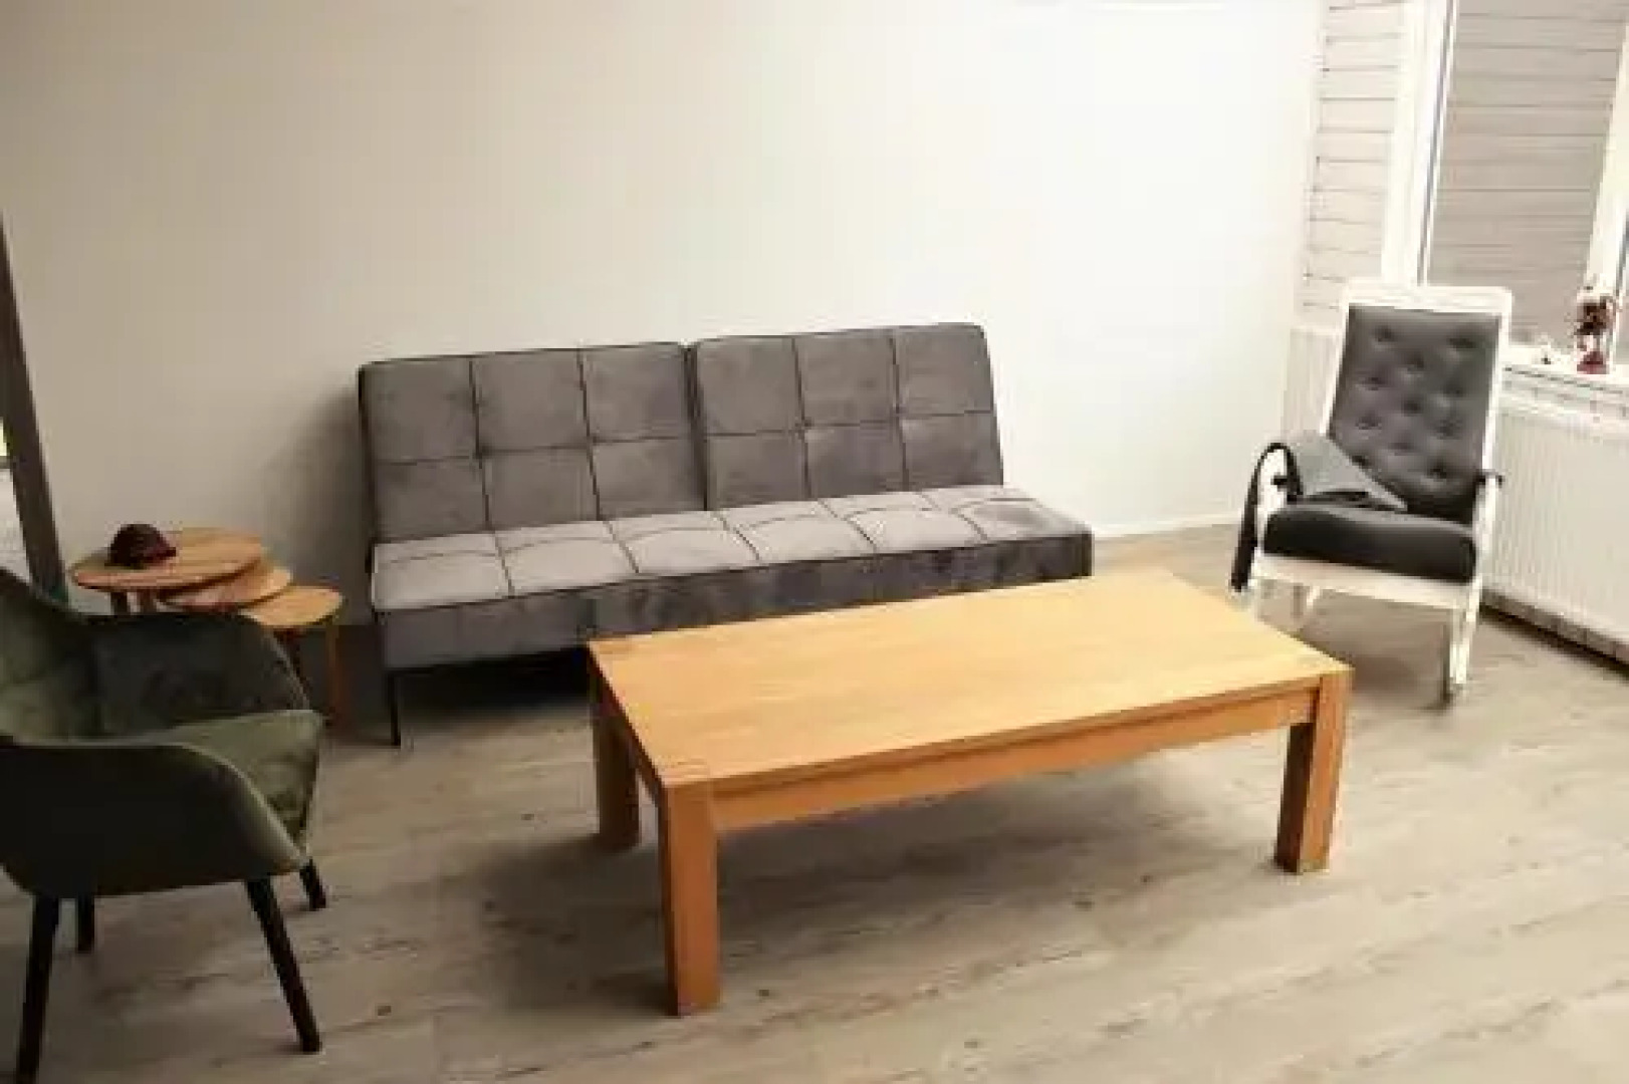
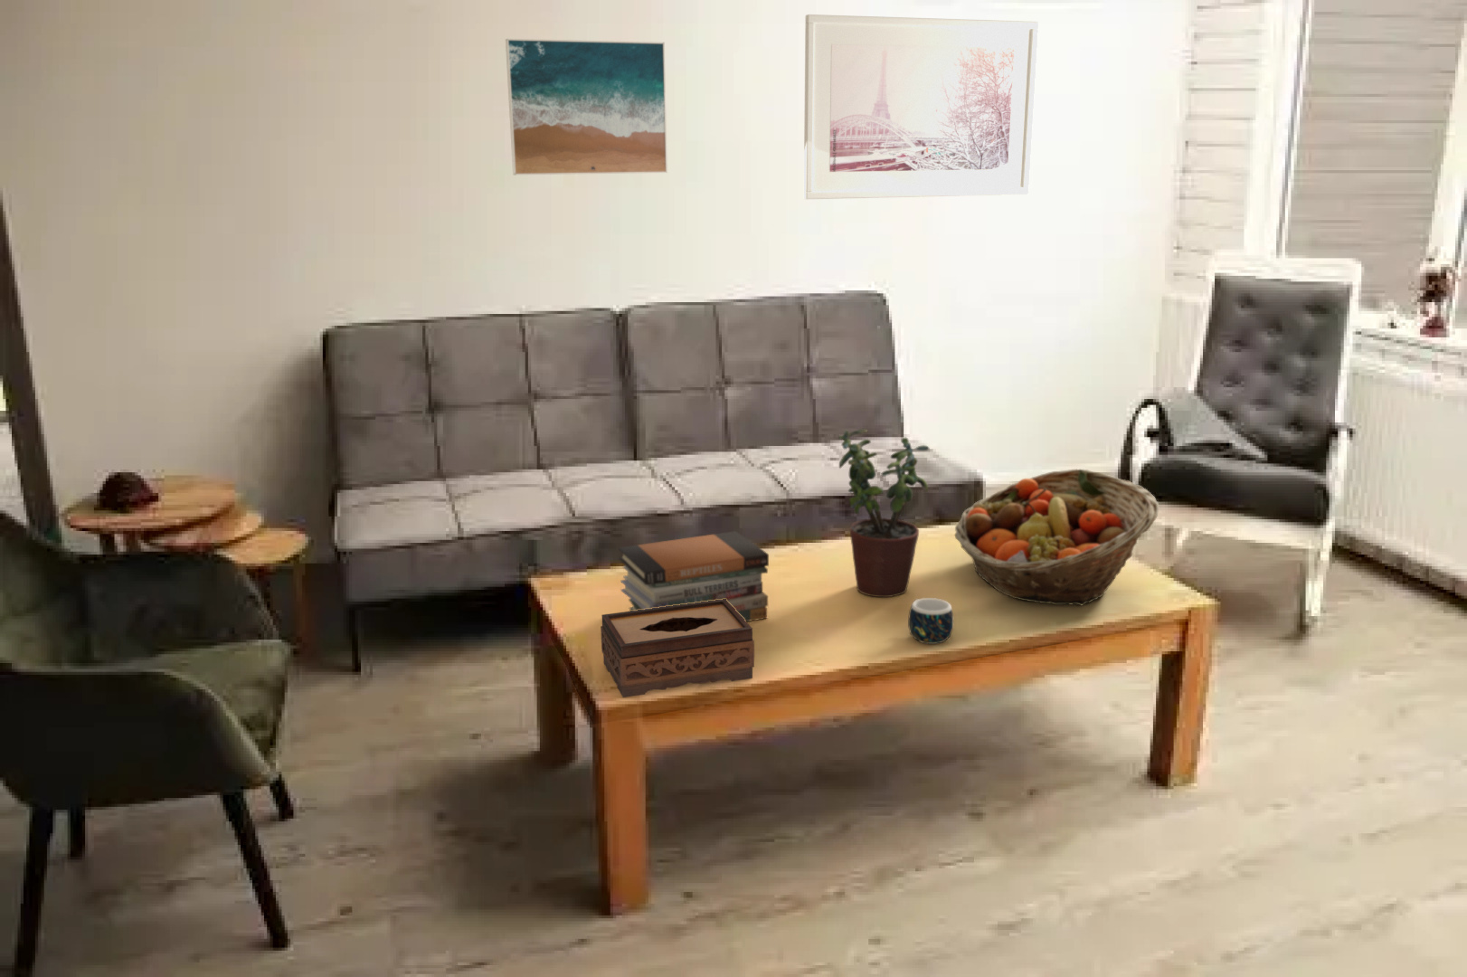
+ tissue box [599,599,755,698]
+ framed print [505,38,668,176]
+ mug [907,598,954,646]
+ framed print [803,13,1039,200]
+ potted plant [837,429,930,598]
+ fruit basket [954,468,1160,606]
+ book stack [618,530,769,623]
